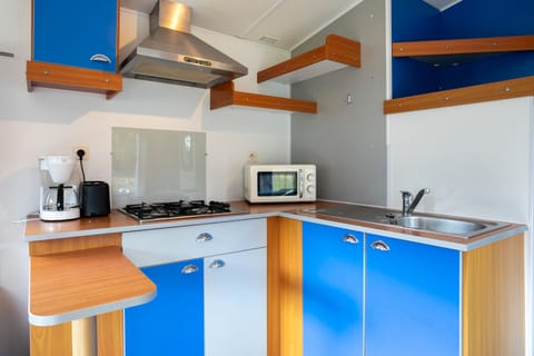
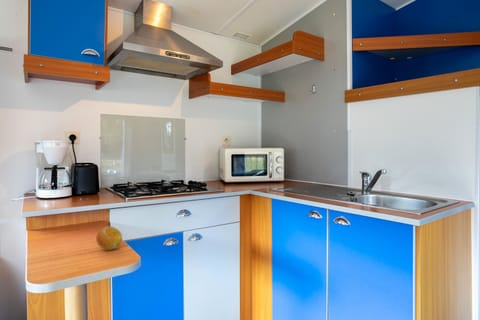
+ fruit [95,226,123,251]
